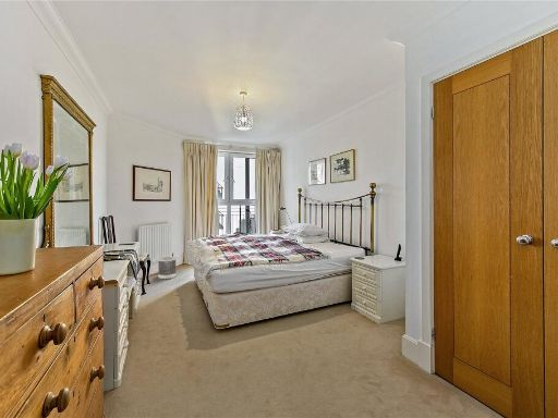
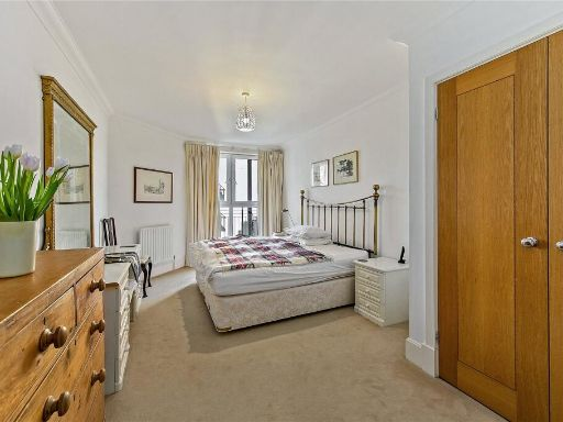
- wastebasket [157,256,178,280]
